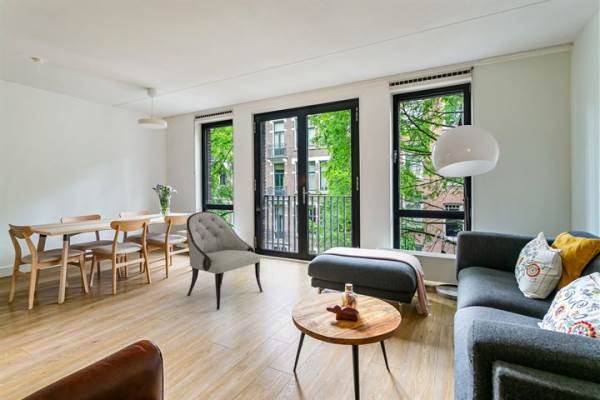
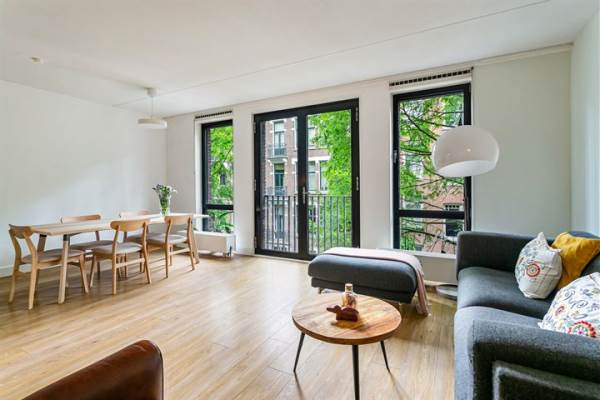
- armchair [185,211,264,311]
